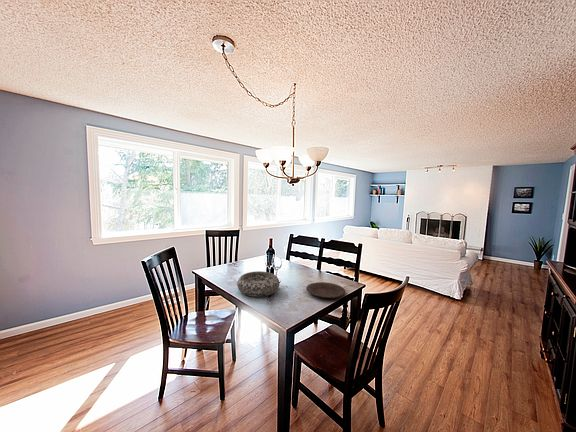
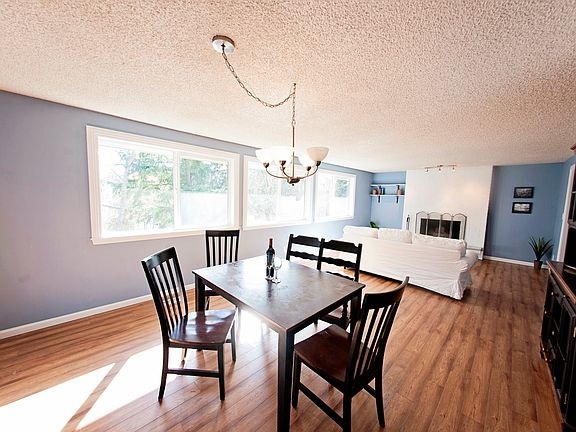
- decorative bowl [236,270,281,298]
- plate [305,281,346,299]
